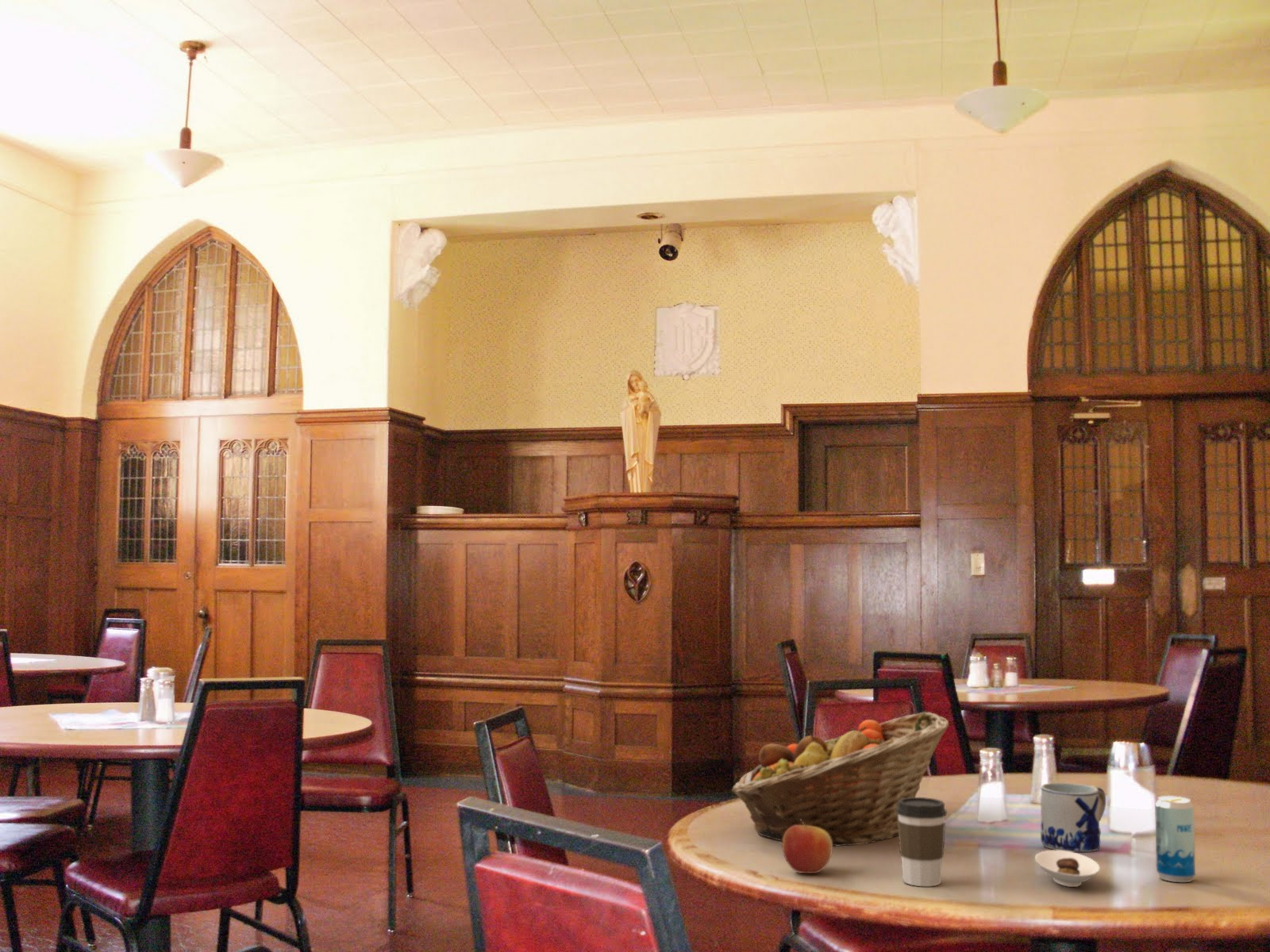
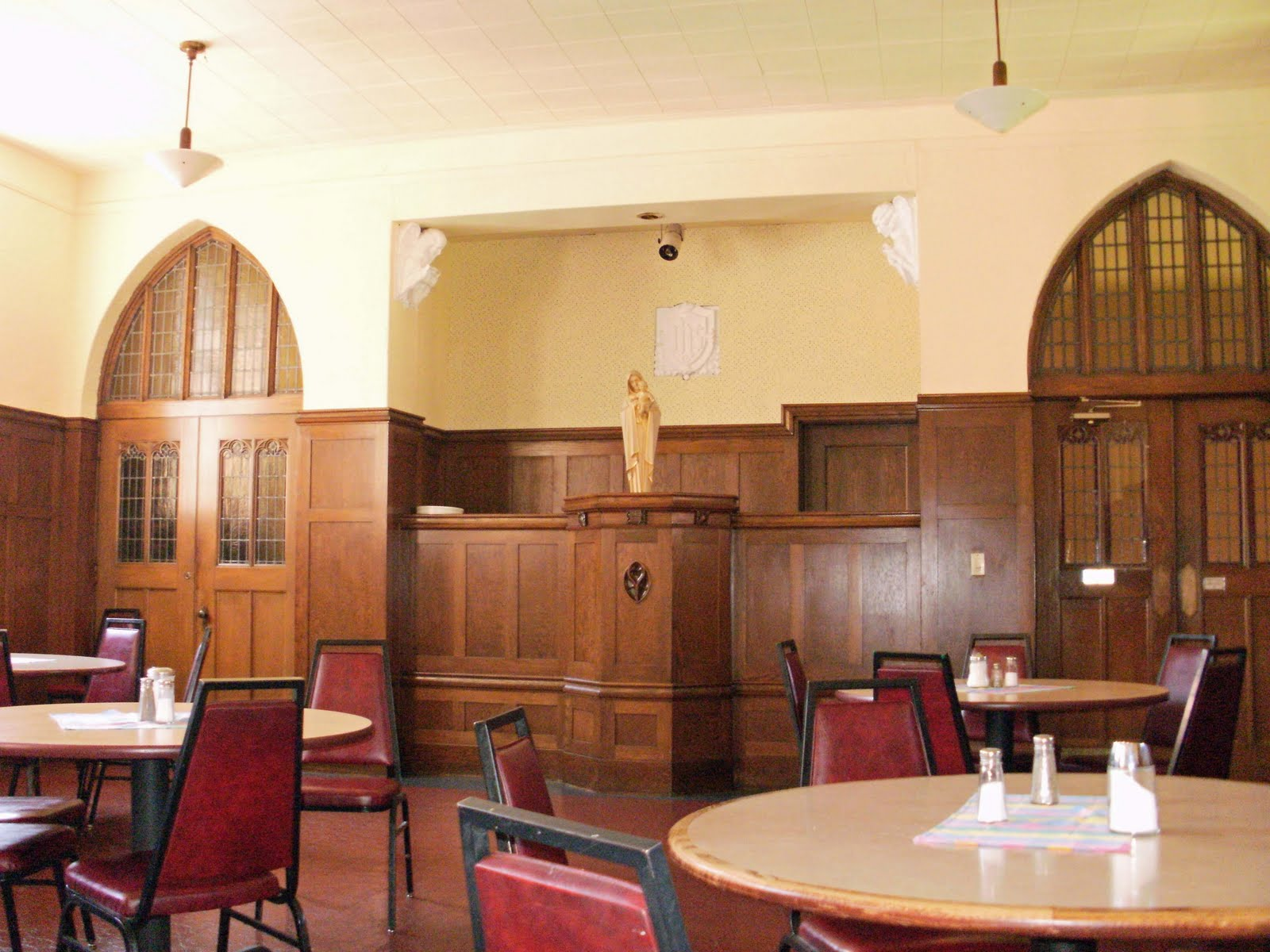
- mug [1040,781,1106,853]
- fruit basket [730,711,949,846]
- apple [781,819,833,874]
- coffee cup [896,797,948,887]
- beverage can [1154,795,1196,883]
- saucer [1034,850,1101,888]
